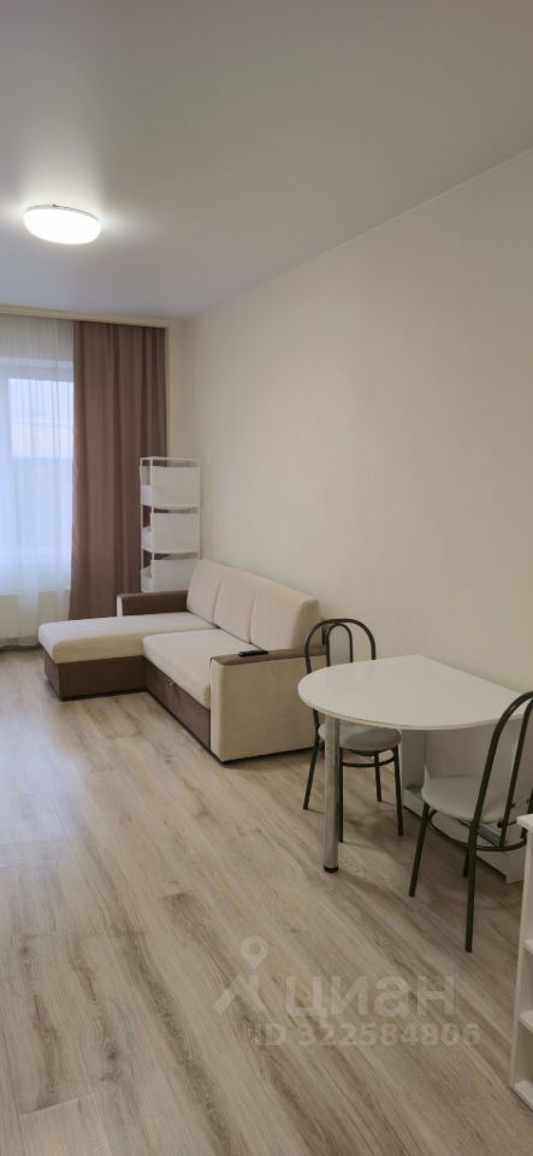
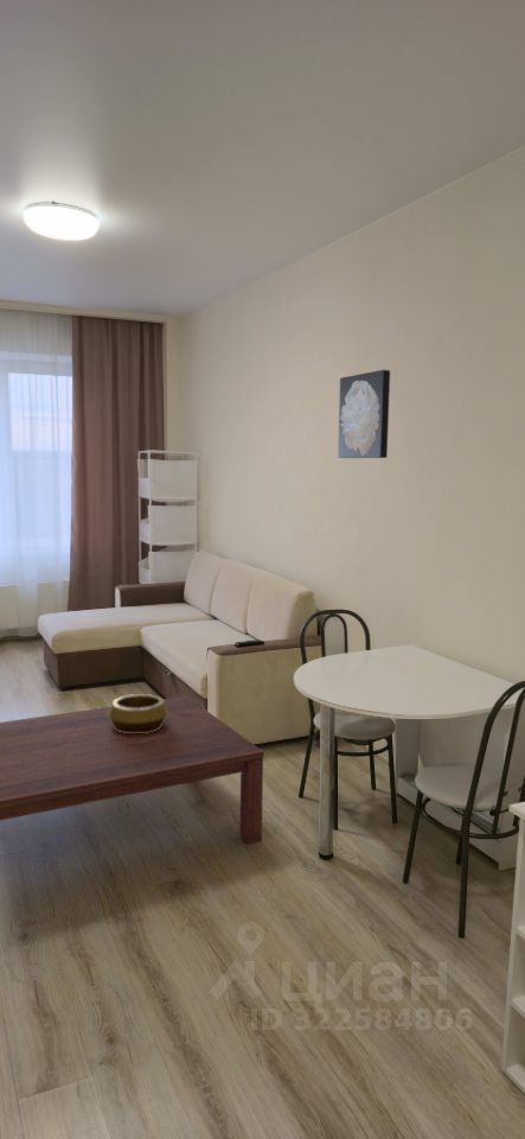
+ coffee table [0,695,265,846]
+ wall art [337,369,391,459]
+ decorative bowl [108,693,168,733]
